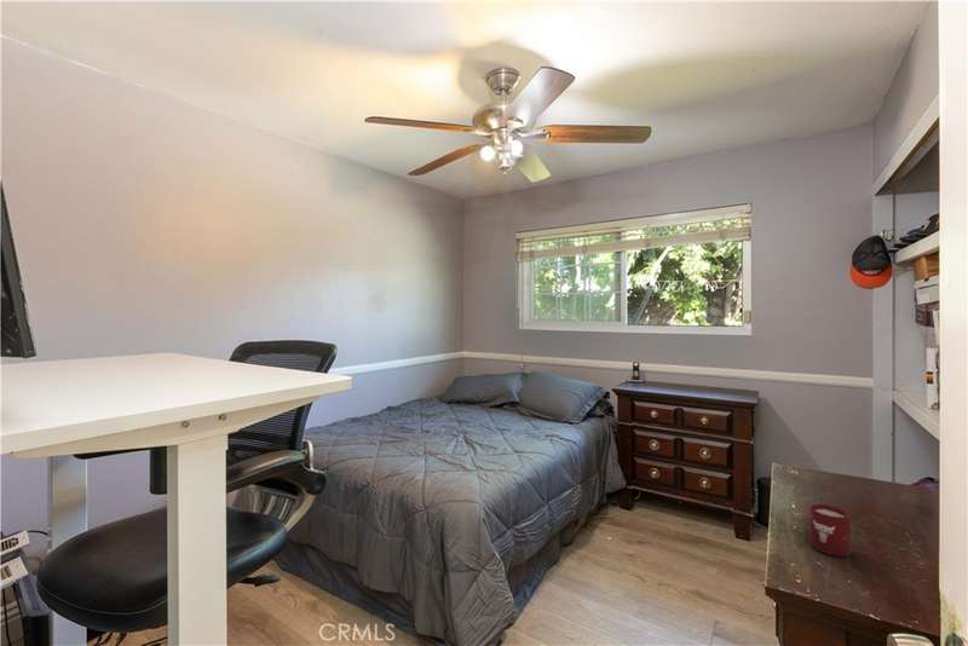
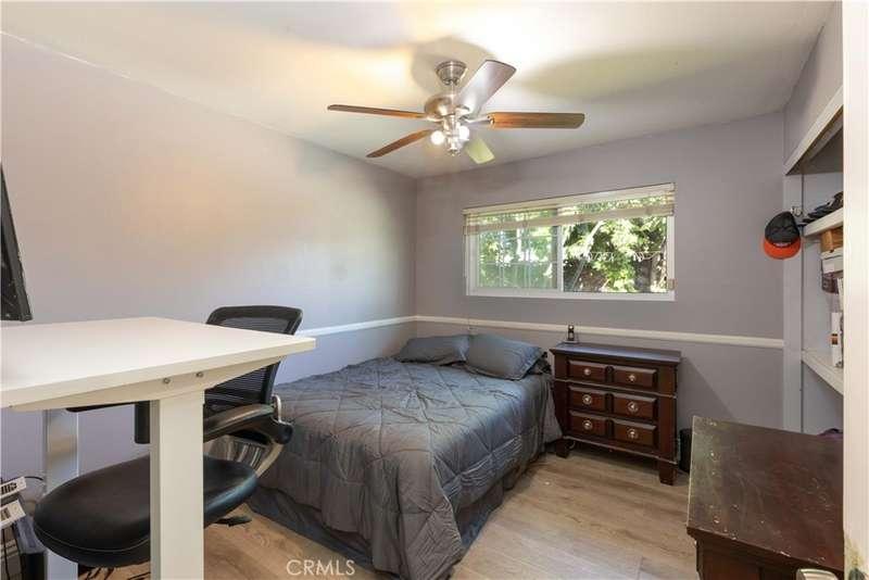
- cup [808,502,852,558]
